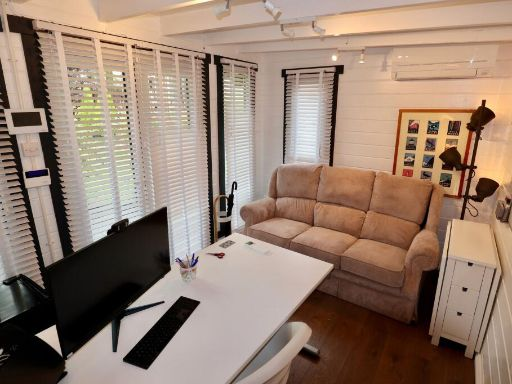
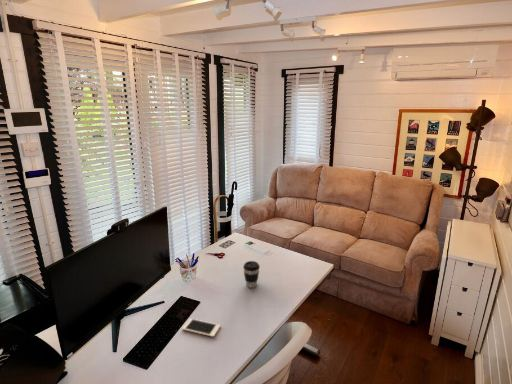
+ coffee cup [242,260,261,289]
+ cell phone [181,318,221,338]
